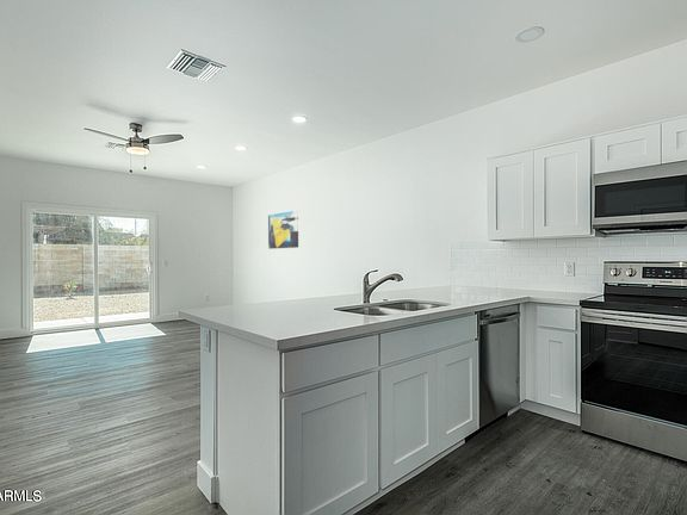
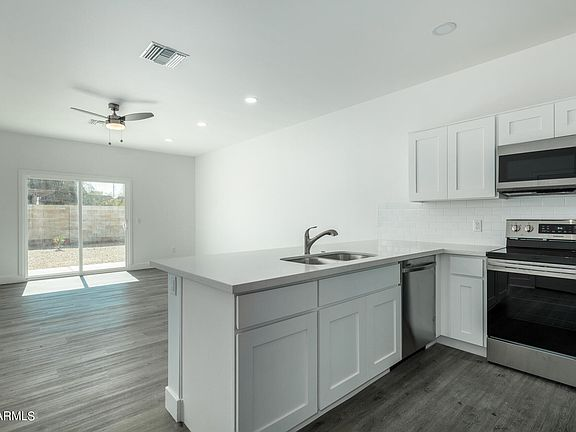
- wall art [267,209,299,250]
